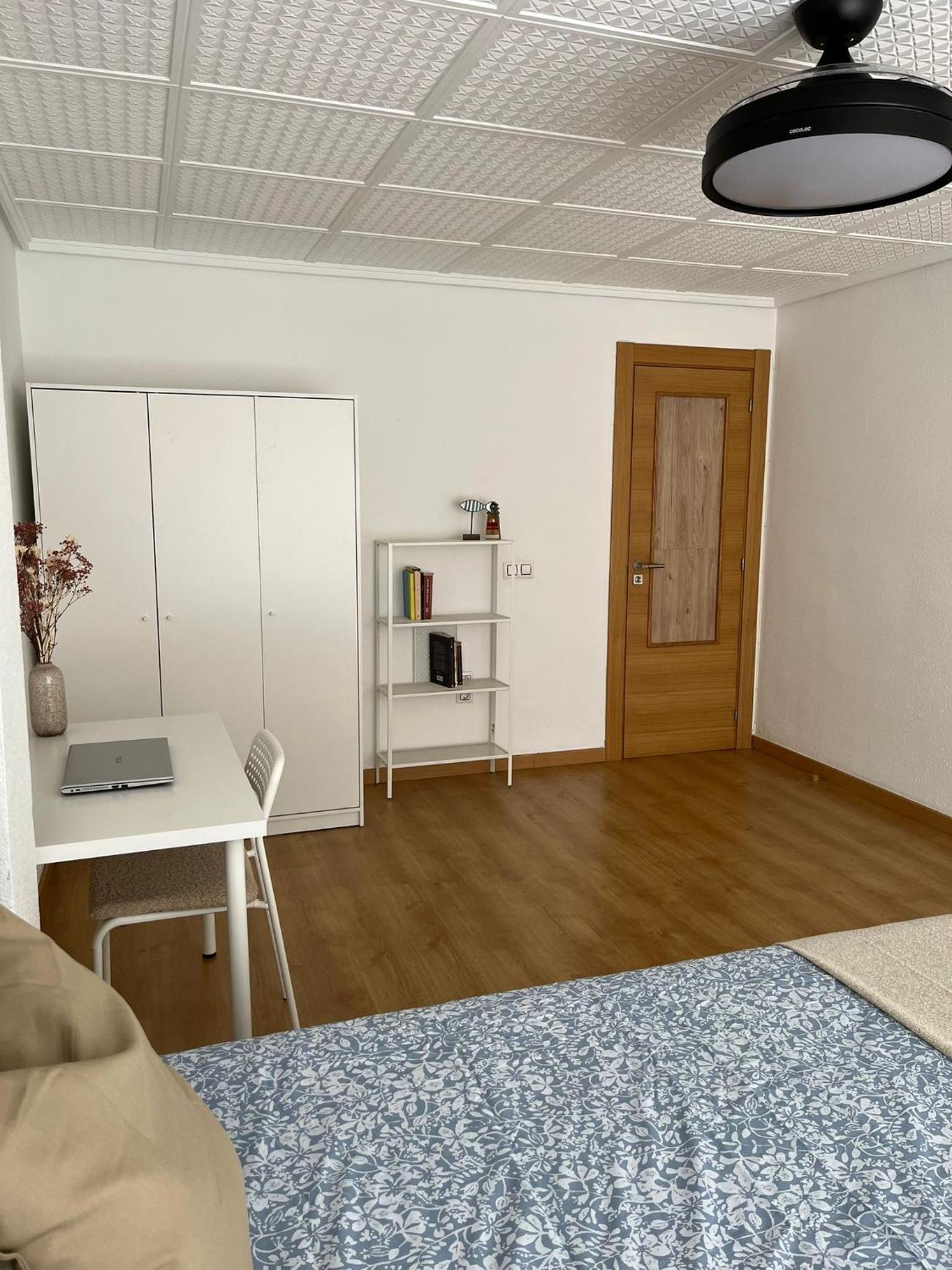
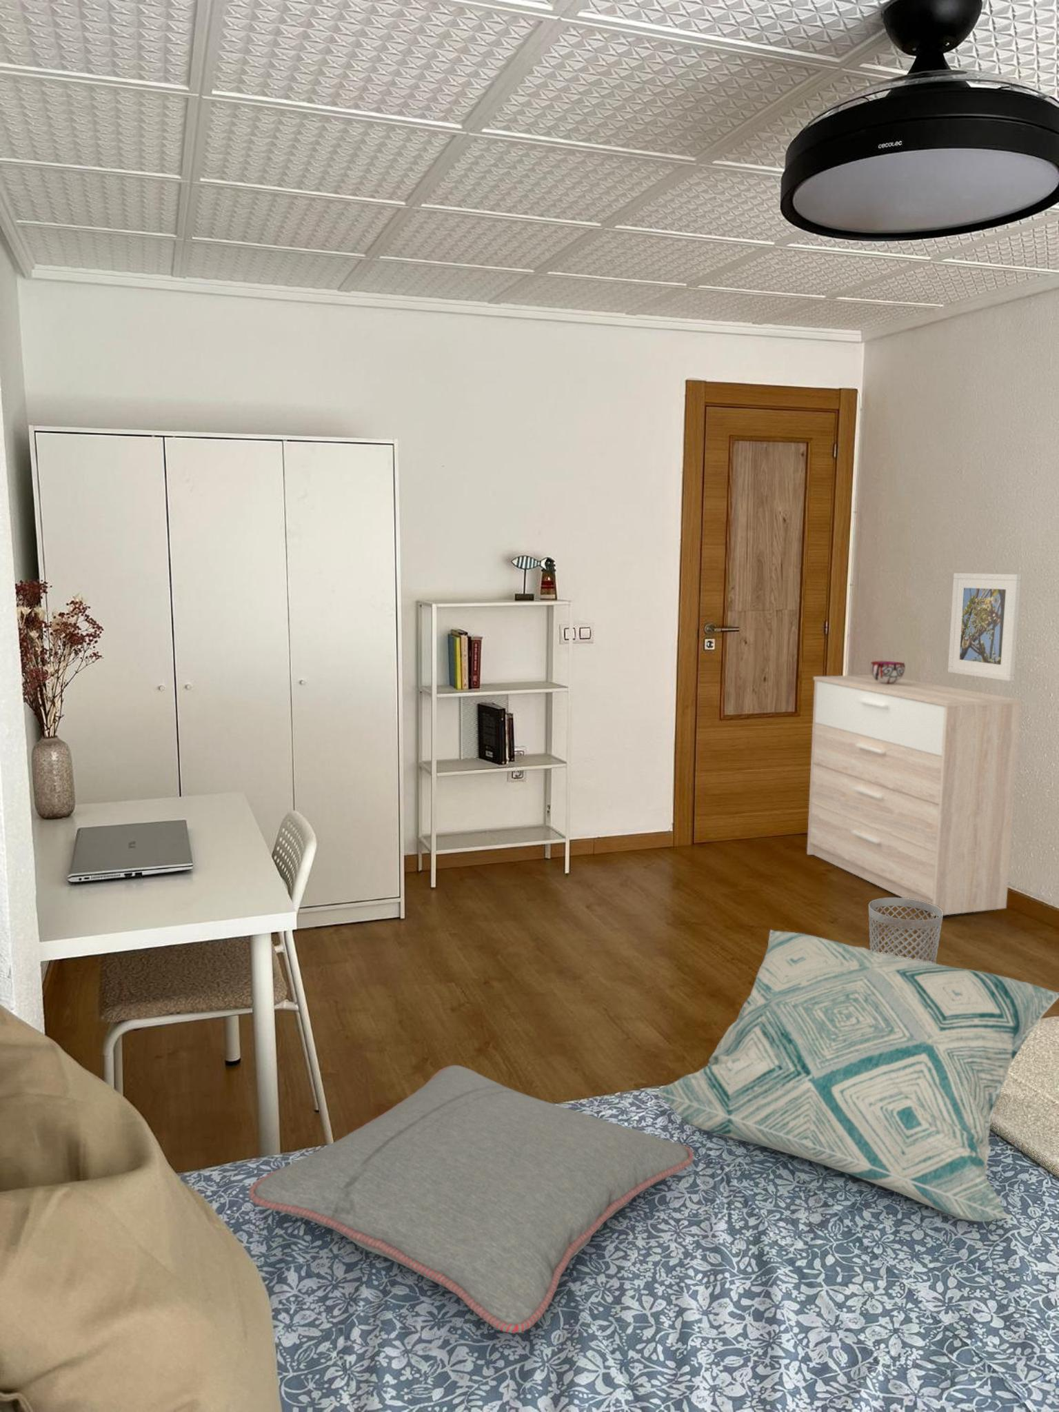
+ pillow [248,1064,695,1334]
+ decorative bowl [870,660,905,684]
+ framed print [948,573,1022,682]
+ wastebasket [868,897,943,964]
+ sideboard [806,674,1022,917]
+ decorative pillow [654,929,1059,1222]
